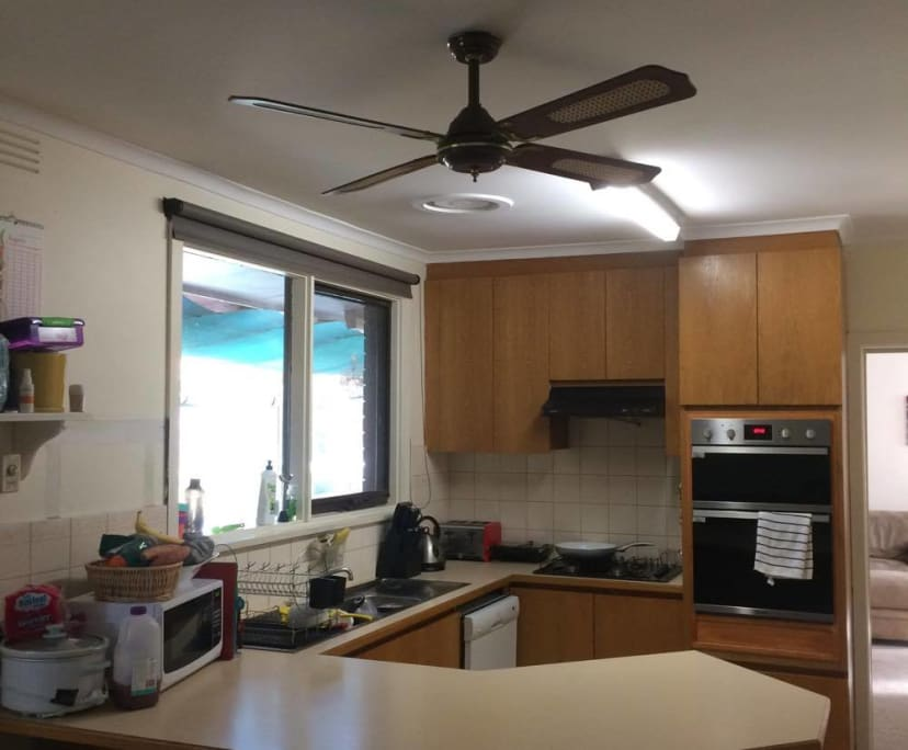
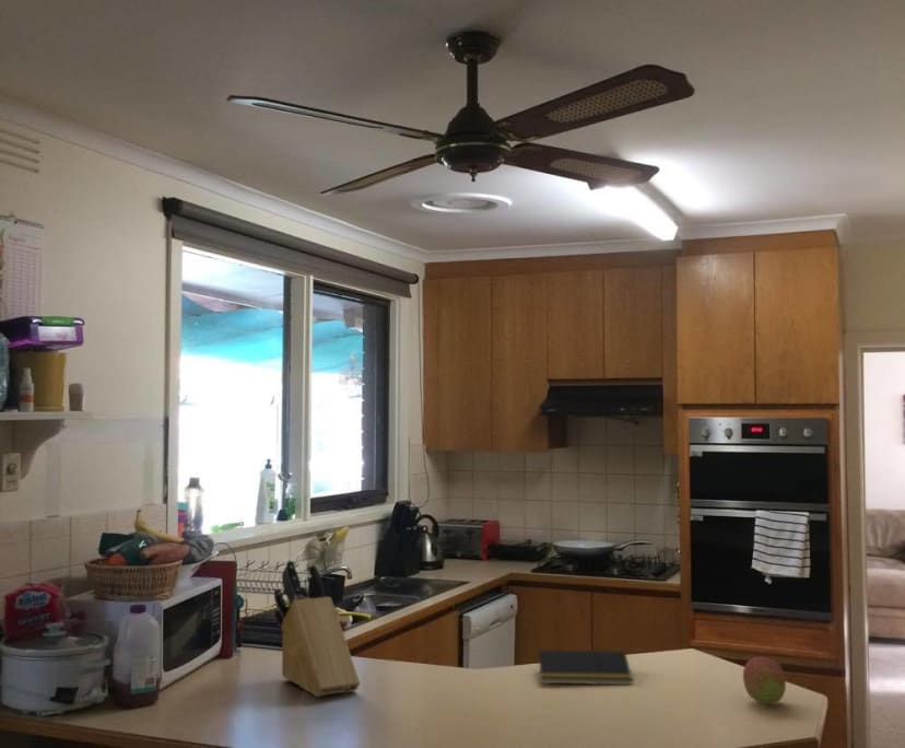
+ knife block [273,560,361,698]
+ fruit [742,656,787,705]
+ notepad [536,650,634,686]
